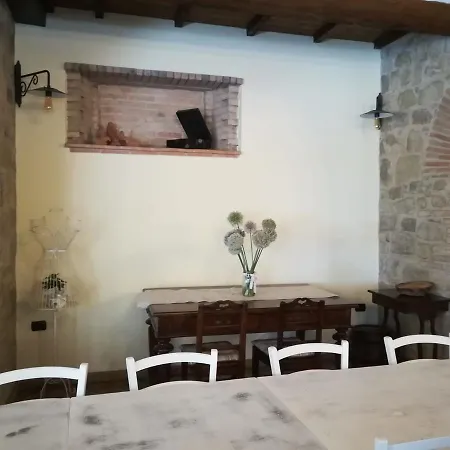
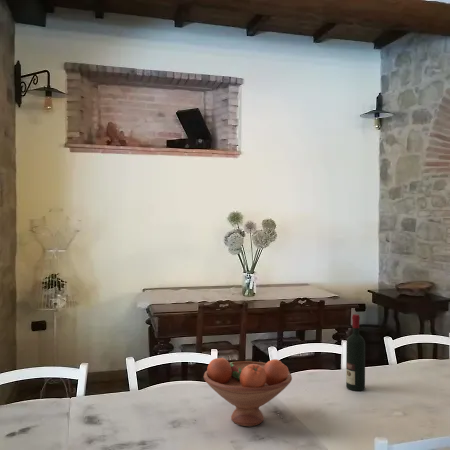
+ alcohol [345,313,366,392]
+ fruit bowl [203,357,293,427]
